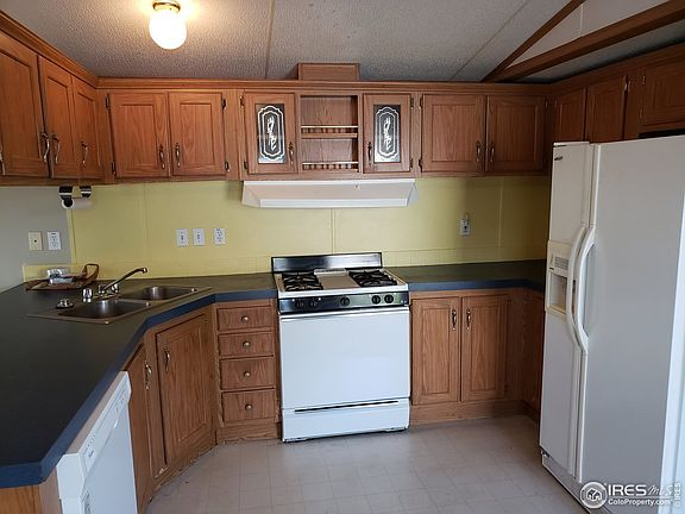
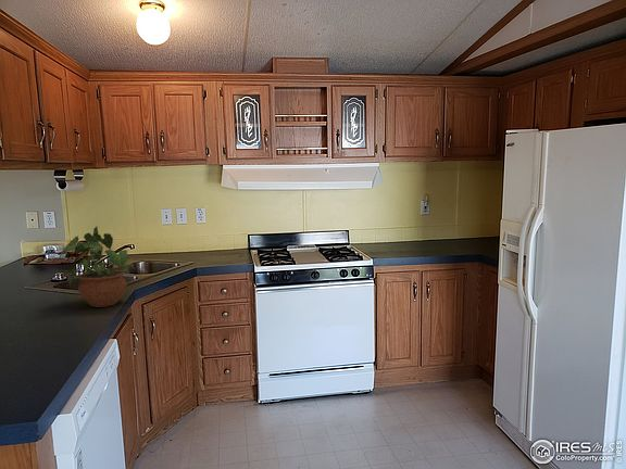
+ potted plant [59,225,130,308]
